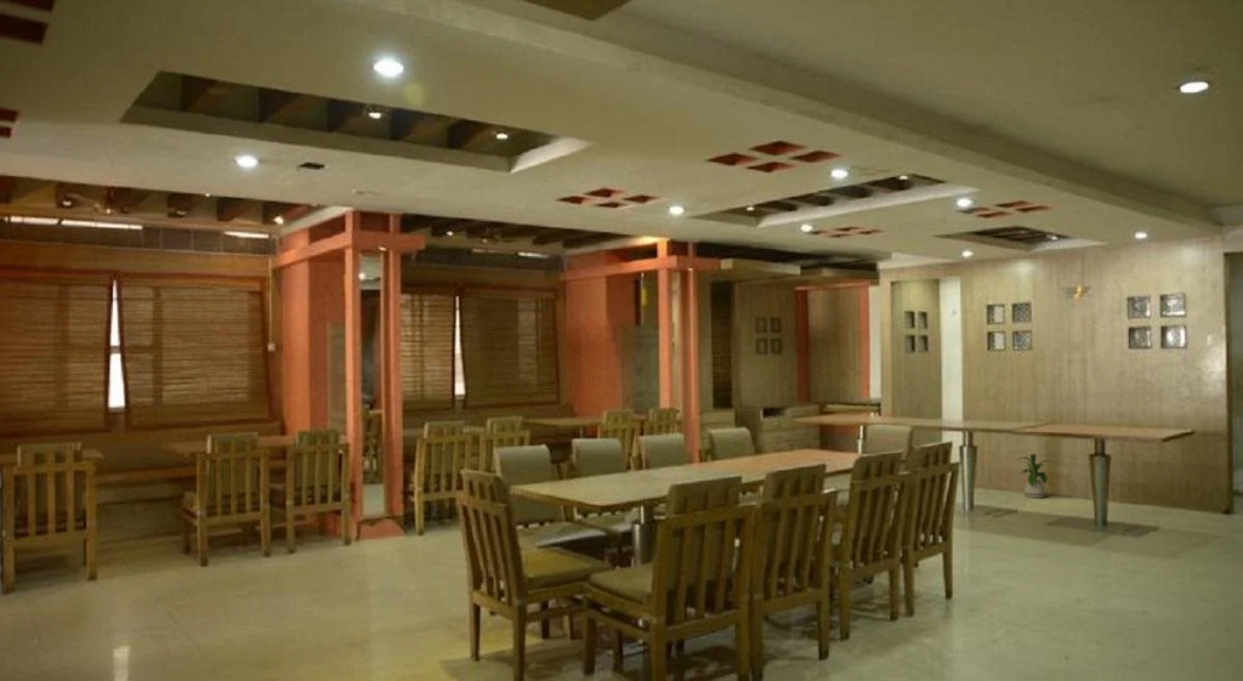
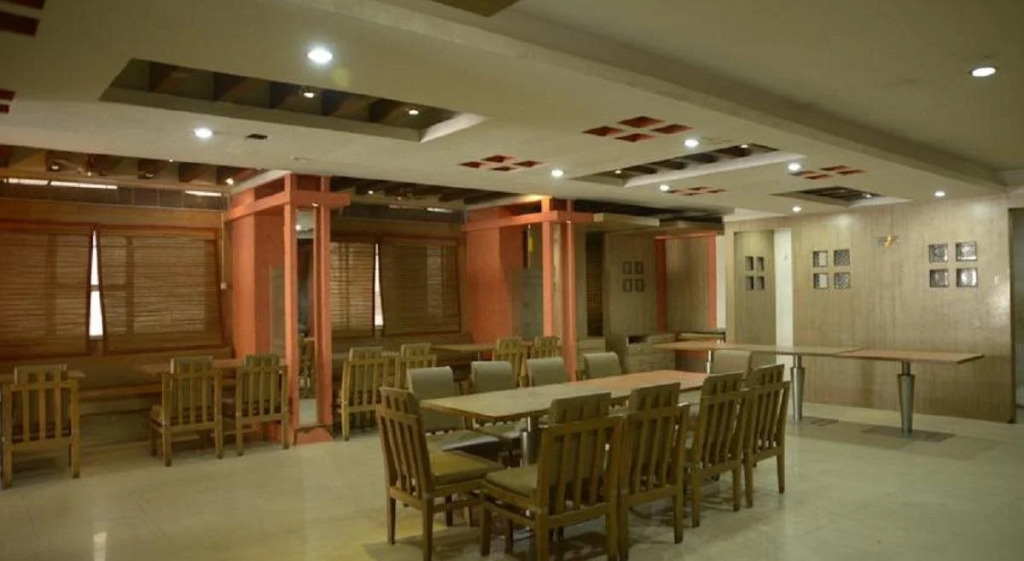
- house plant [1015,453,1057,499]
